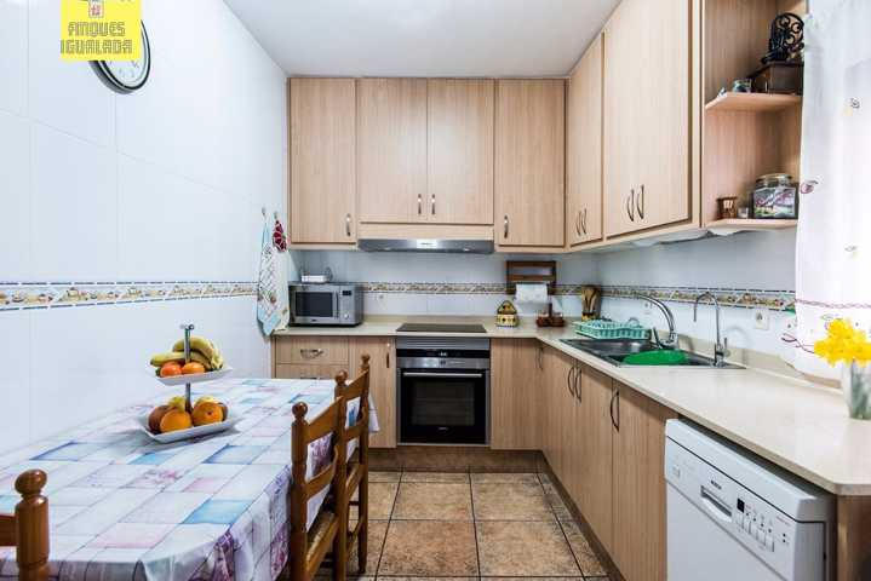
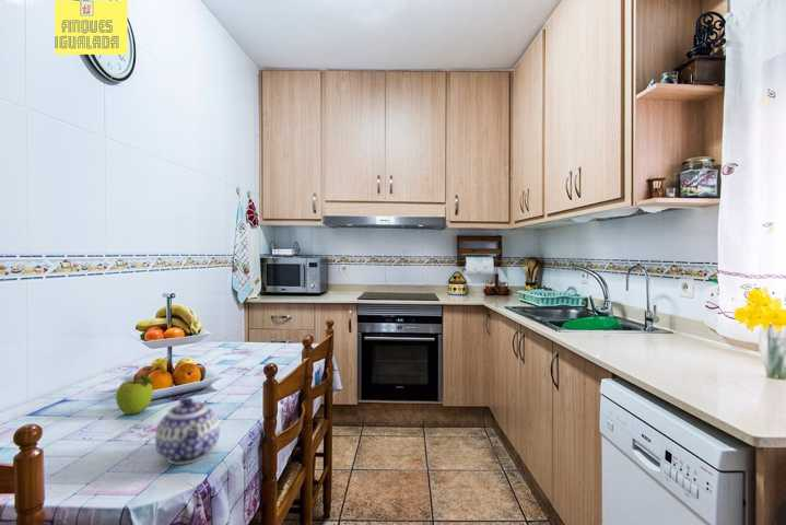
+ fruit [115,374,154,416]
+ teapot [154,397,221,465]
